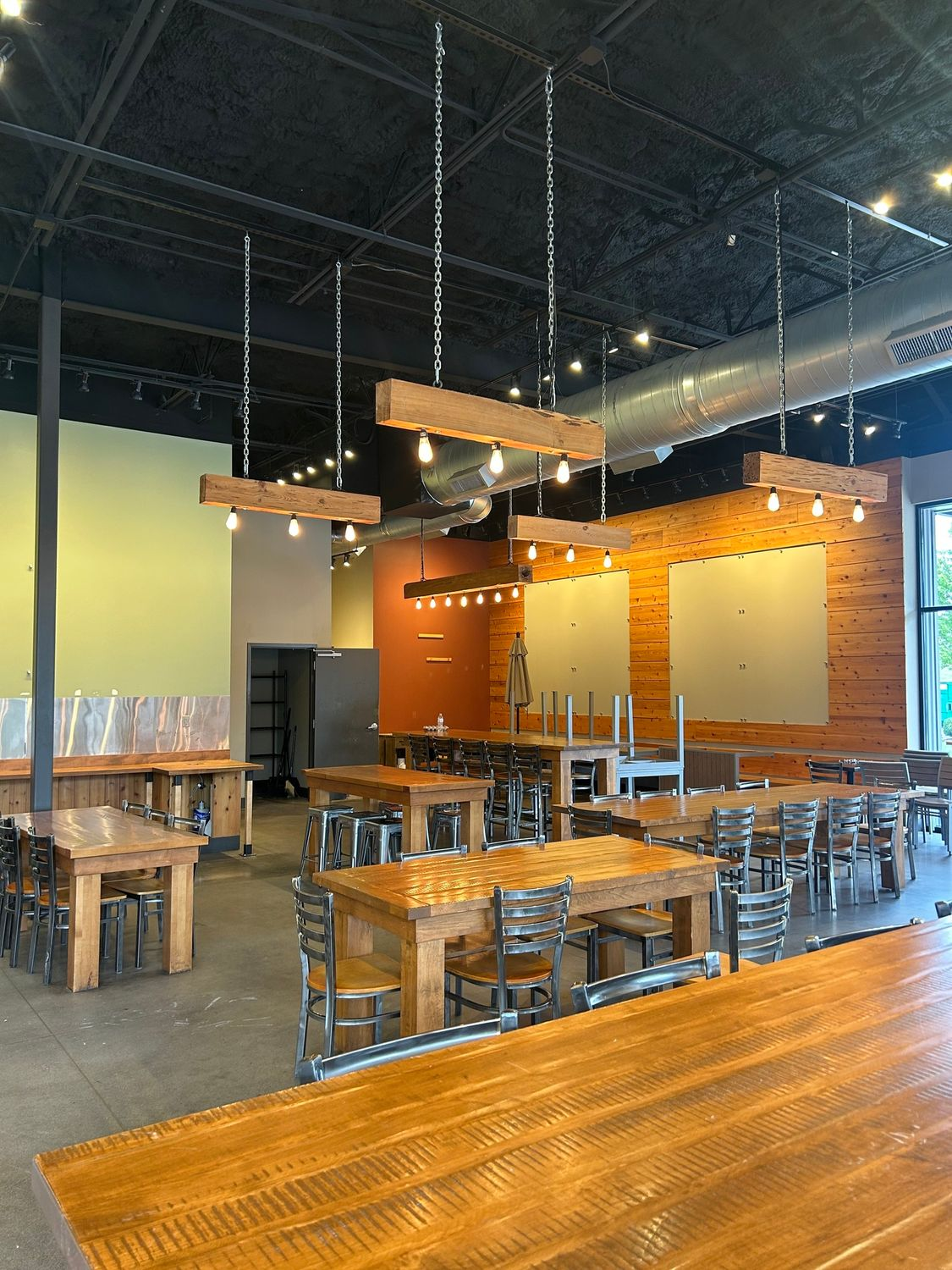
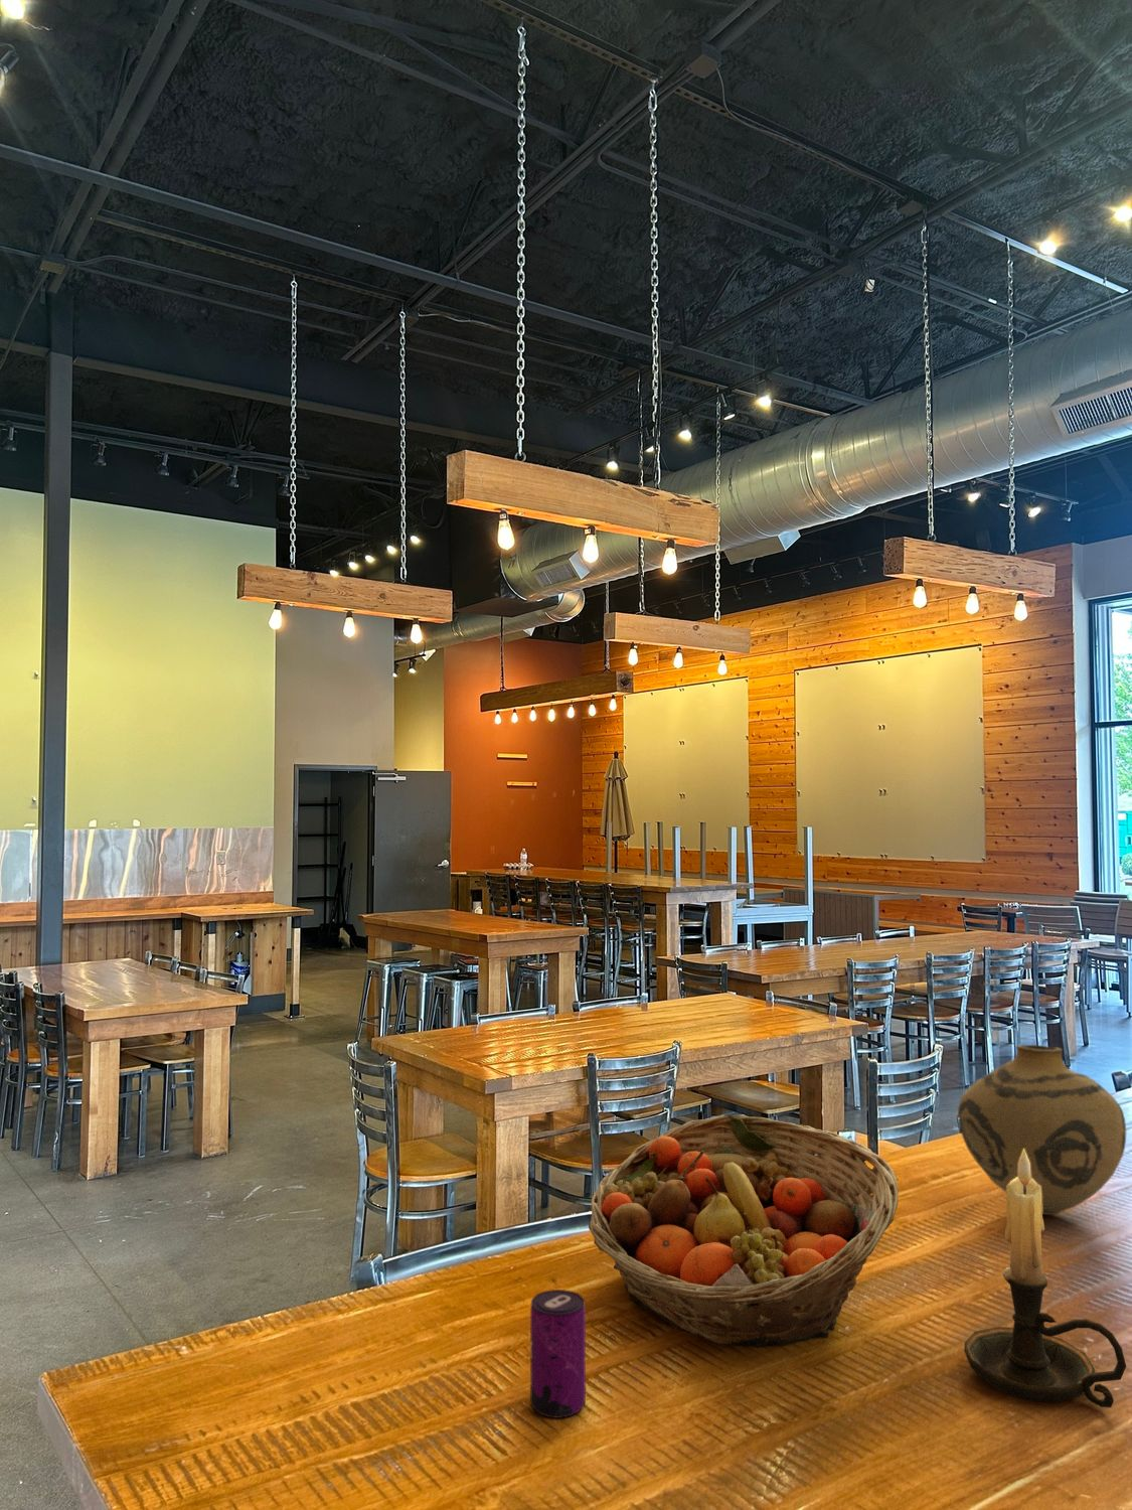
+ vase [957,1044,1127,1216]
+ fruit basket [587,1114,900,1349]
+ beverage can [529,1289,586,1420]
+ candle holder [963,1150,1127,1408]
